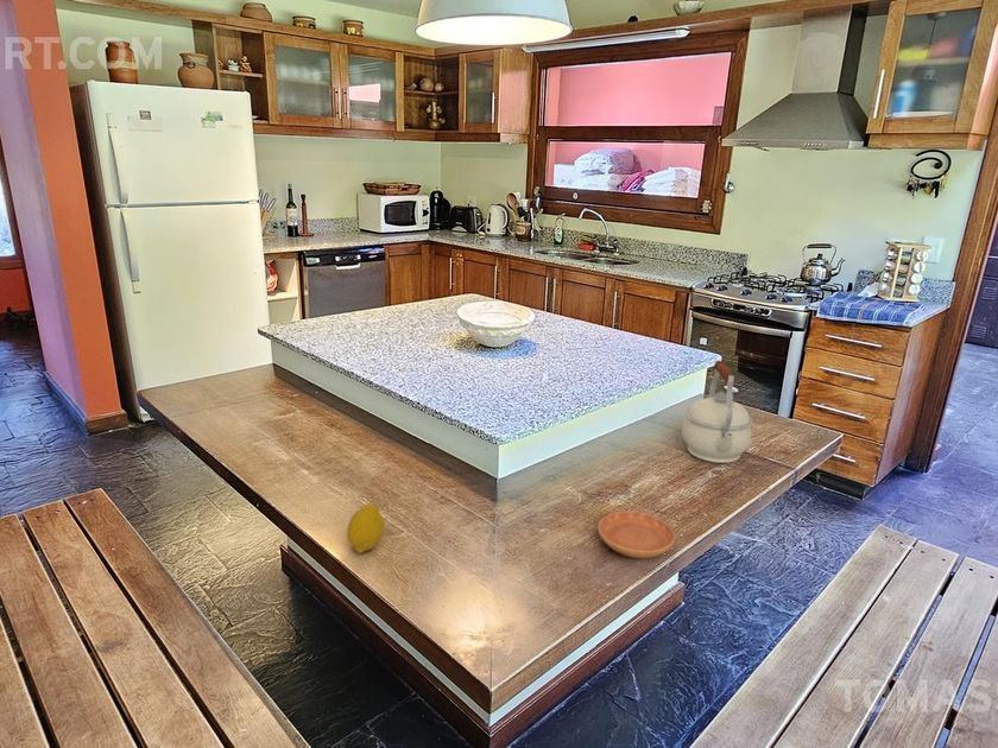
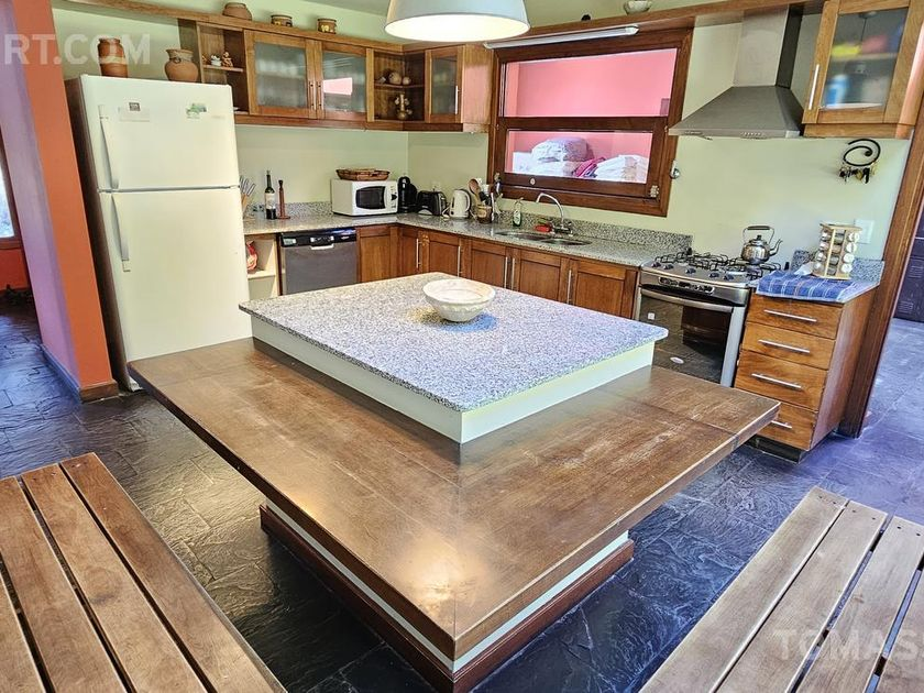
- kettle [681,360,753,464]
- fruit [346,502,385,554]
- saucer [596,509,676,559]
